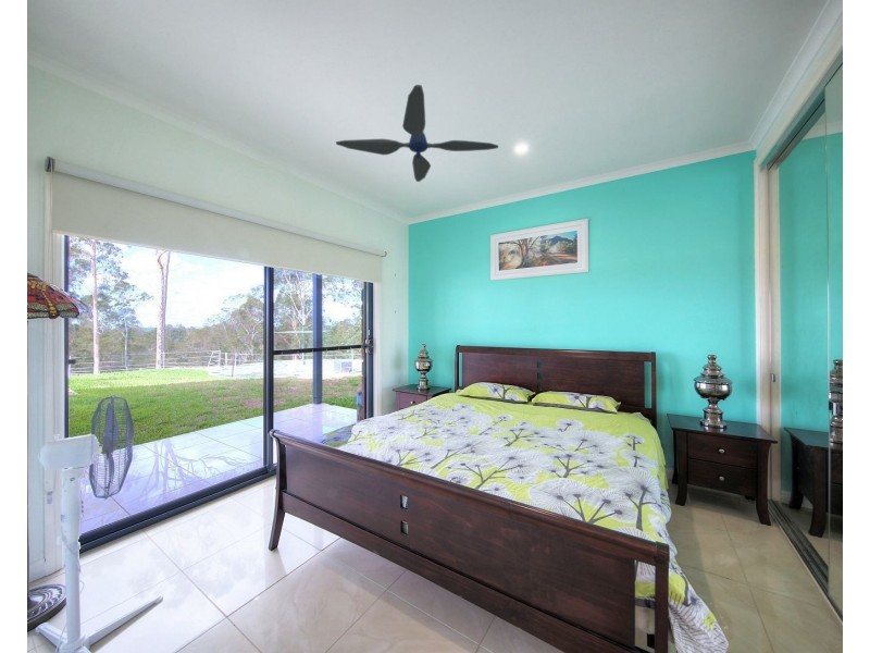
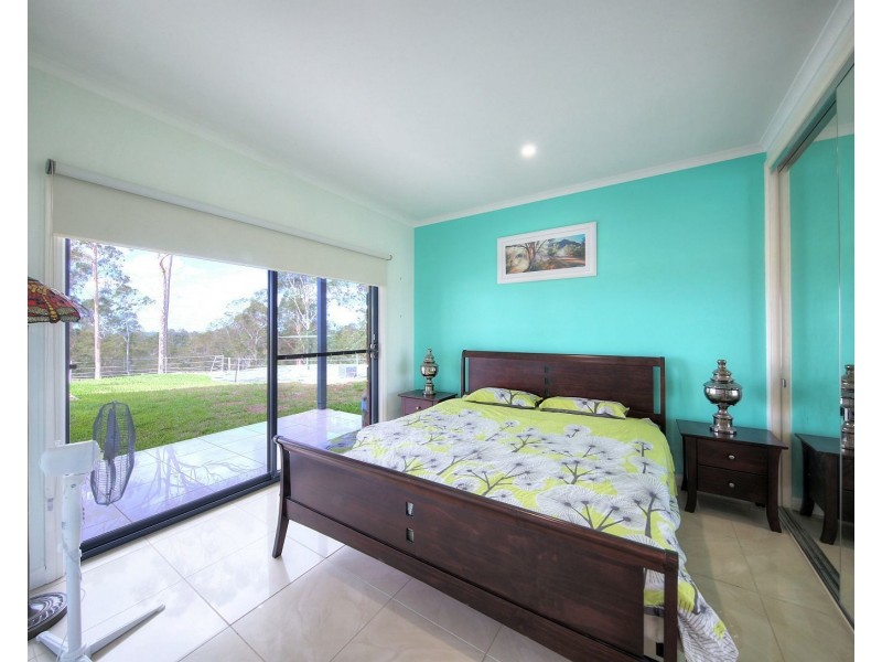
- ceiling fan [335,84,499,183]
